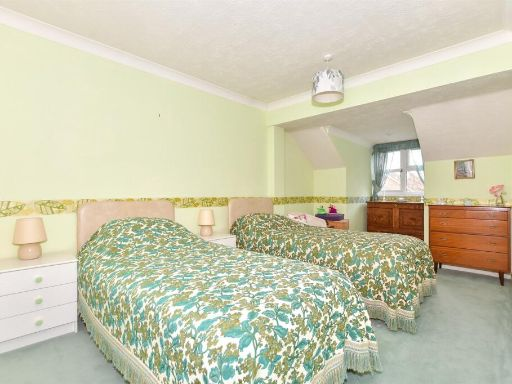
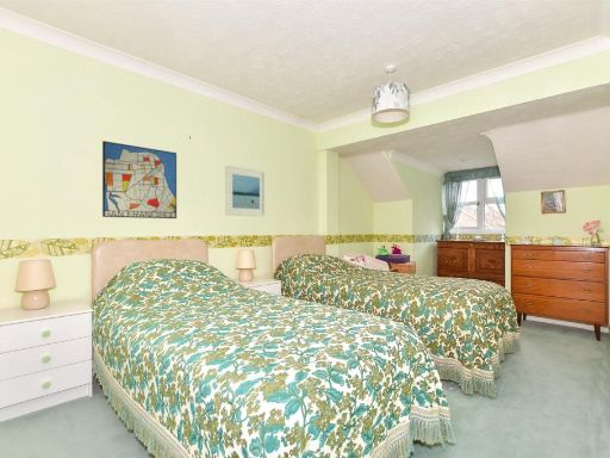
+ wall art [101,140,178,219]
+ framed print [224,165,267,217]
